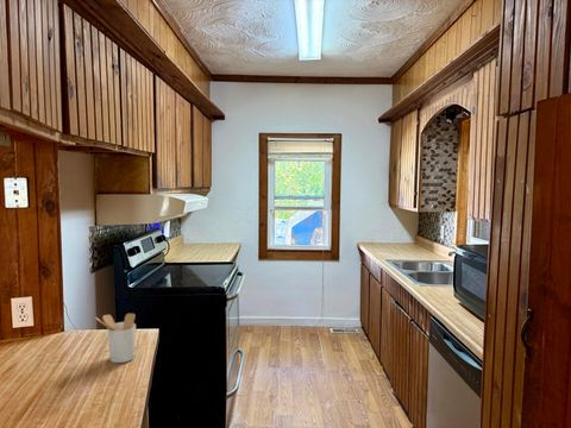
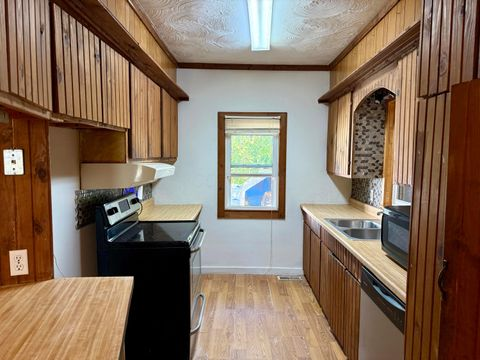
- utensil holder [94,313,137,364]
